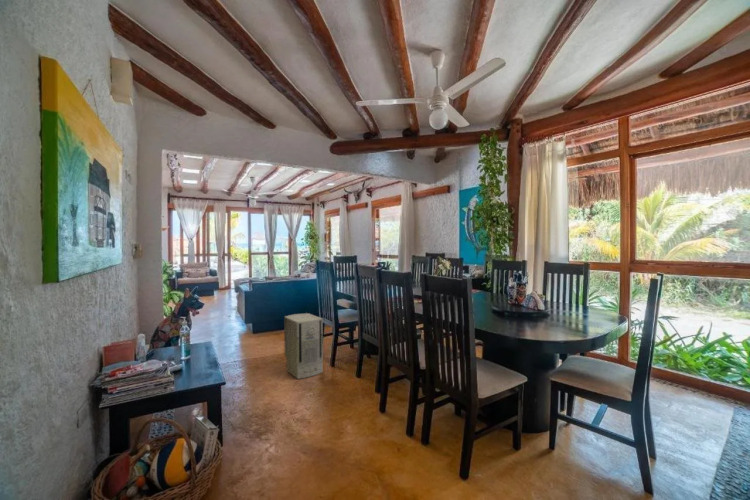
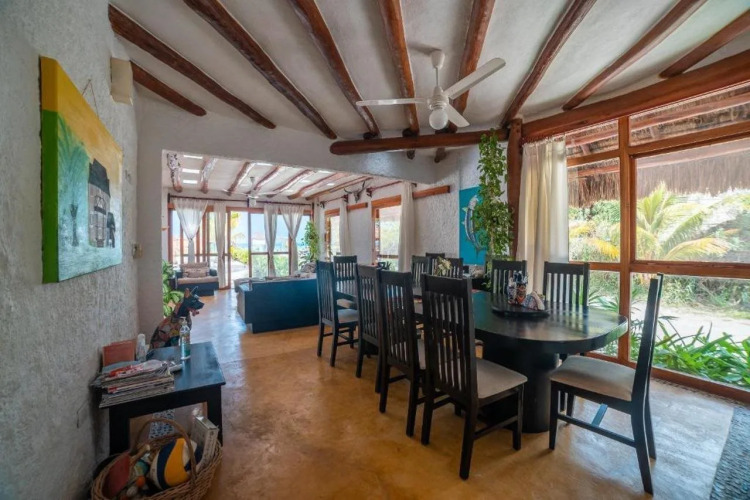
- air purifier [283,312,324,380]
